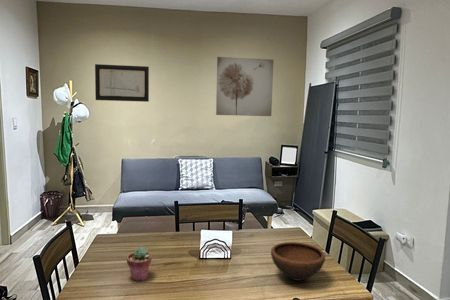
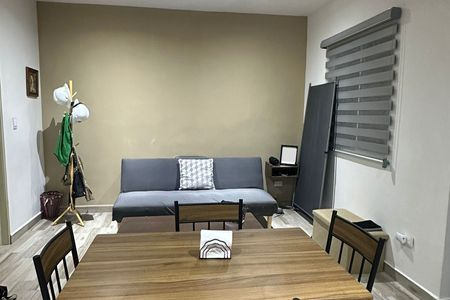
- wall art [94,63,150,103]
- potted succulent [126,246,153,282]
- wall art [215,56,274,117]
- bowl [270,241,326,282]
